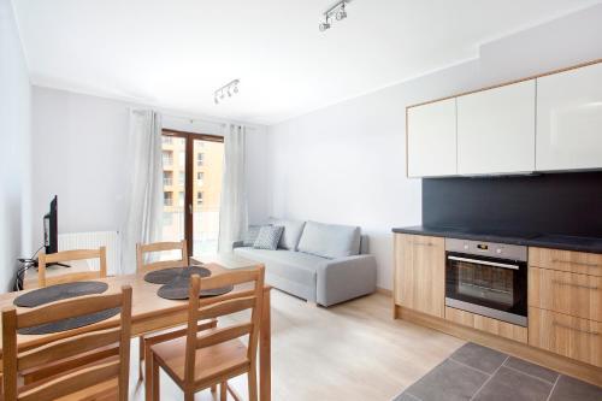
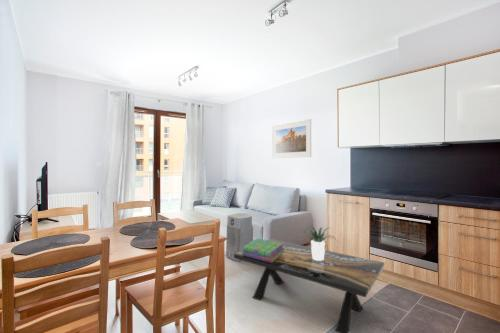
+ potted plant [302,225,338,261]
+ coffee table [234,238,386,333]
+ stack of books [242,237,285,263]
+ air purifier [224,212,254,262]
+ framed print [271,118,312,159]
